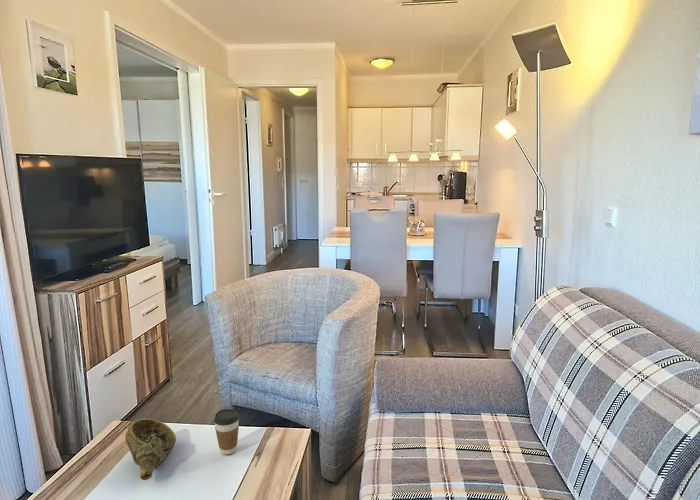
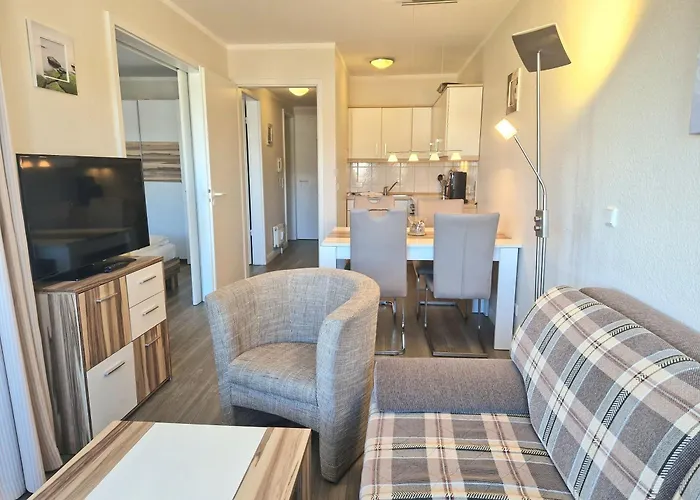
- decorative bowl [124,417,177,481]
- coffee cup [213,408,240,456]
